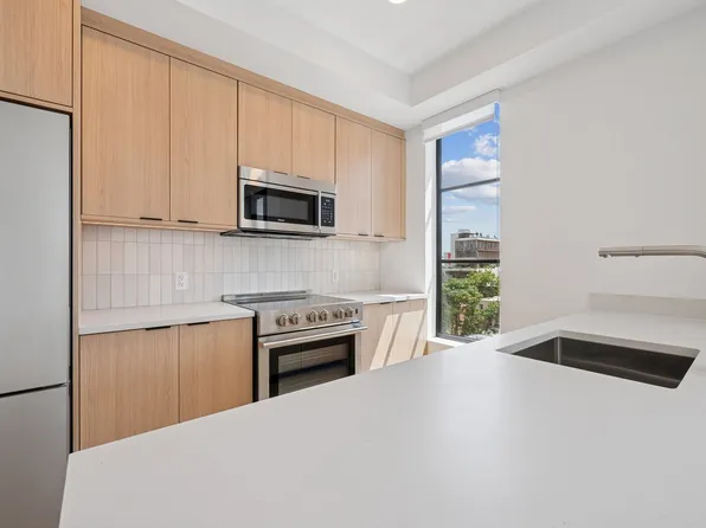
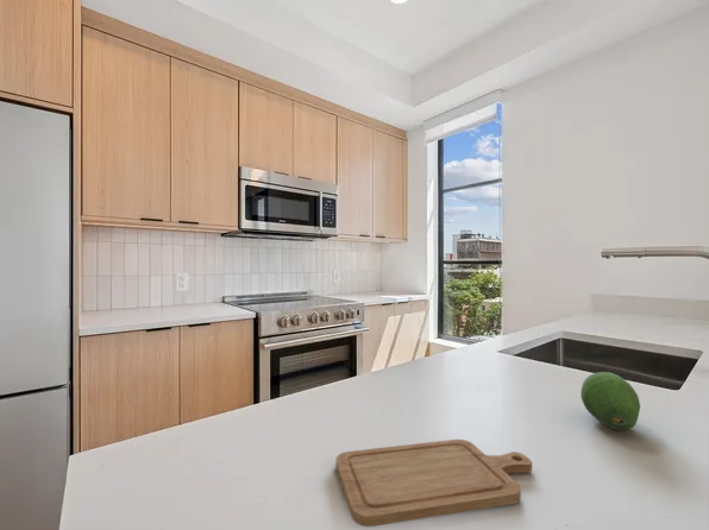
+ fruit [579,371,641,431]
+ chopping board [334,438,533,528]
